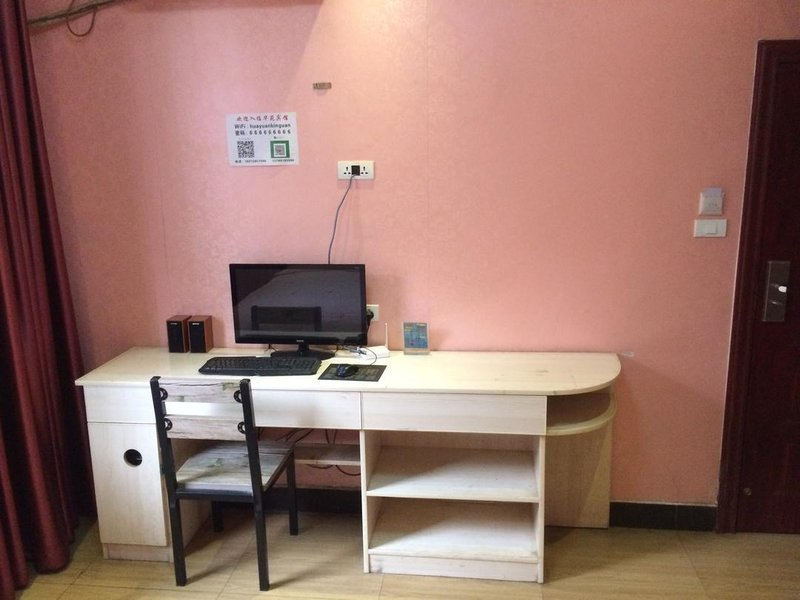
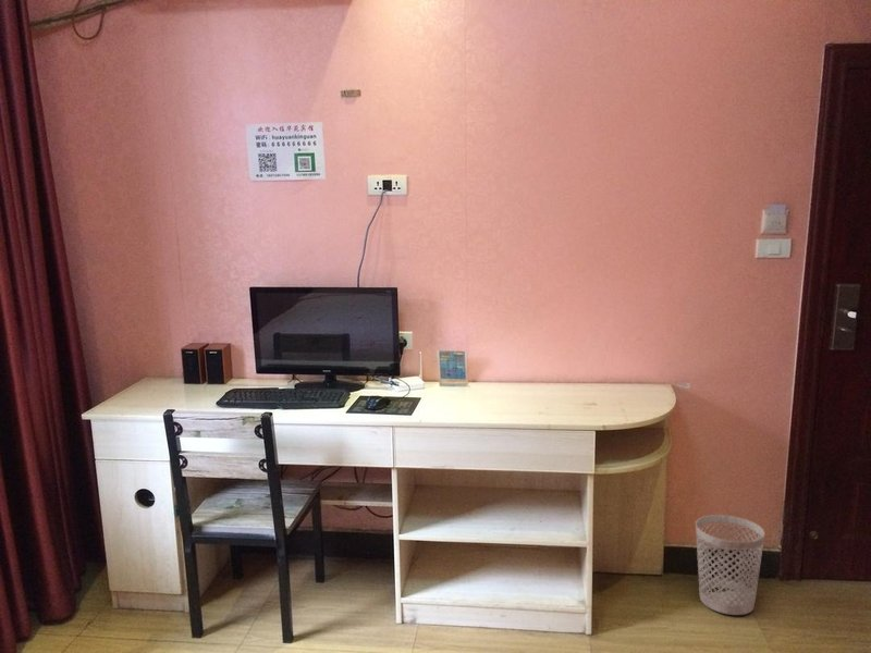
+ wastebasket [695,514,765,616]
